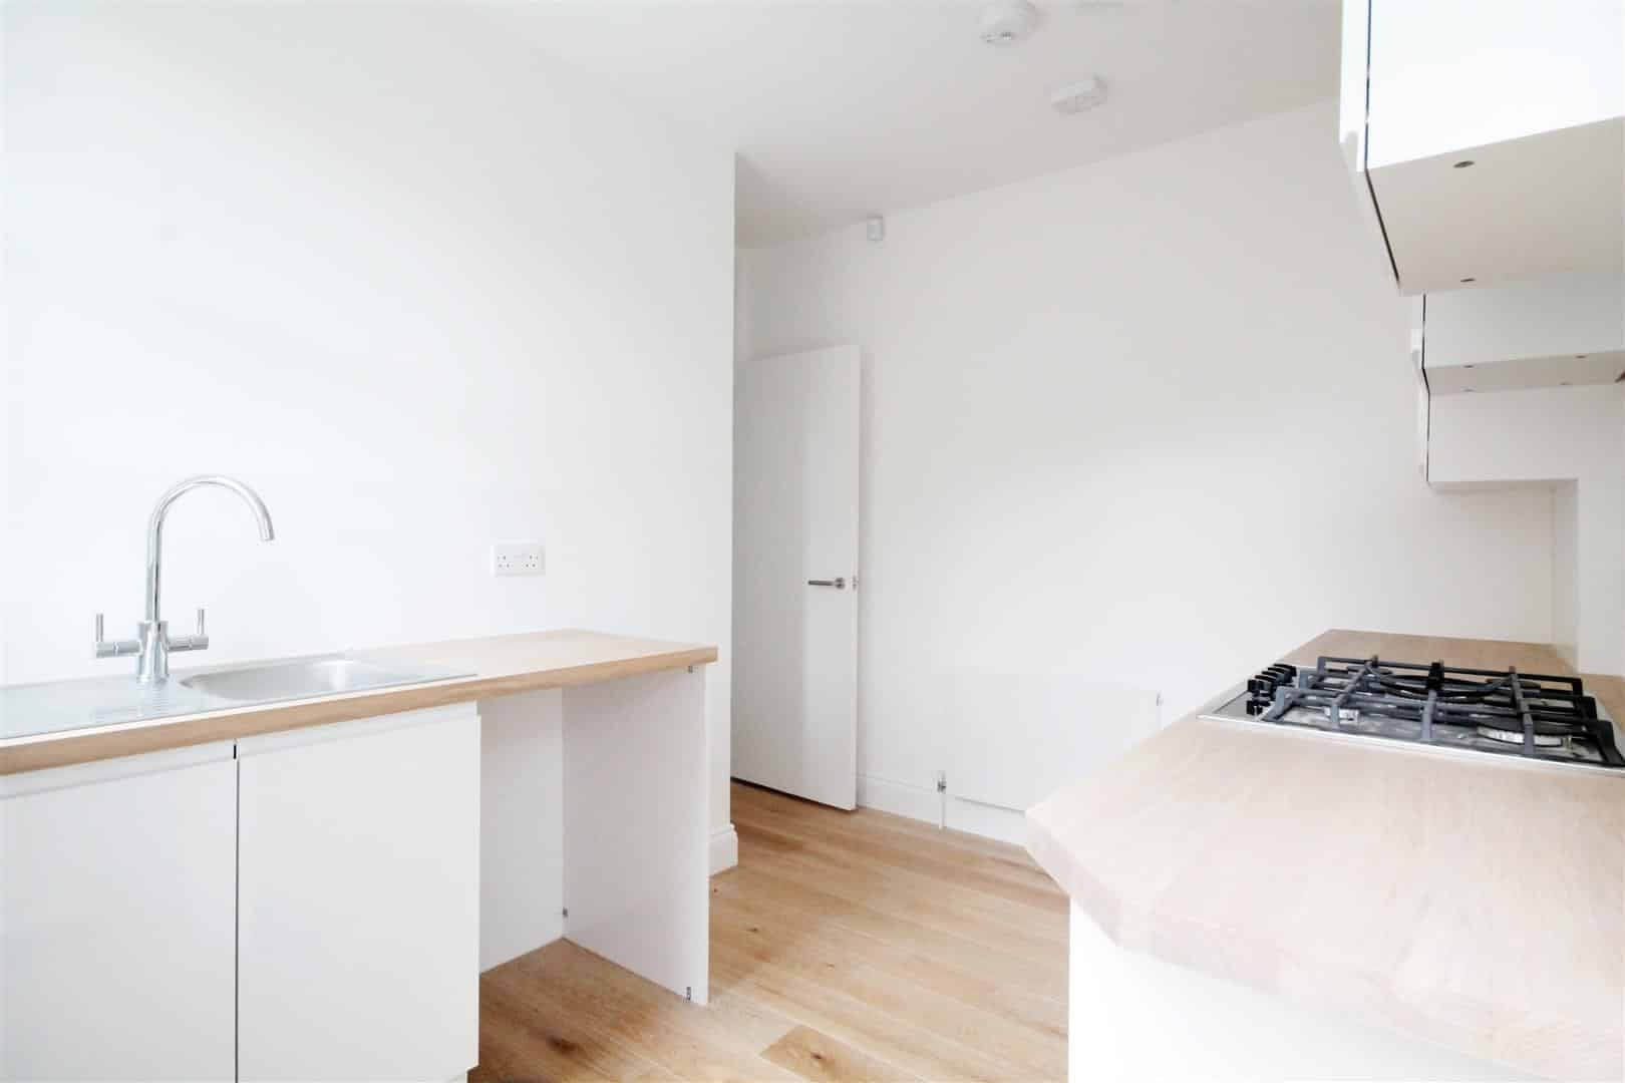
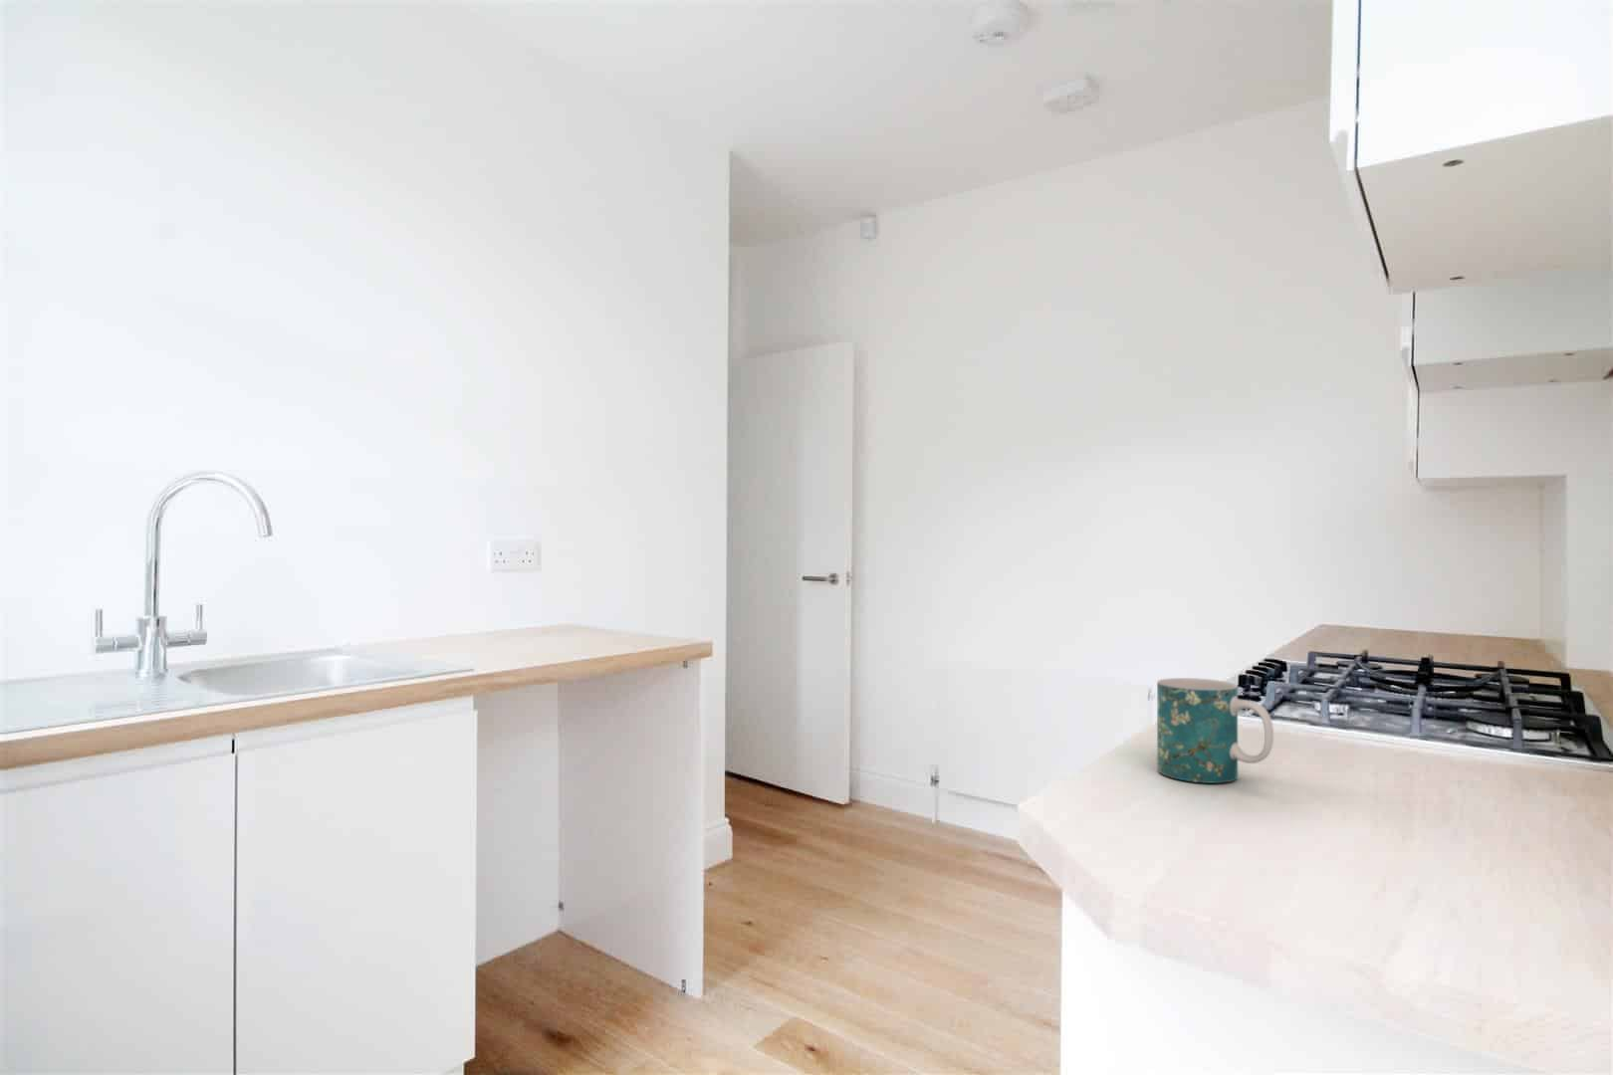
+ mug [1156,677,1275,785]
